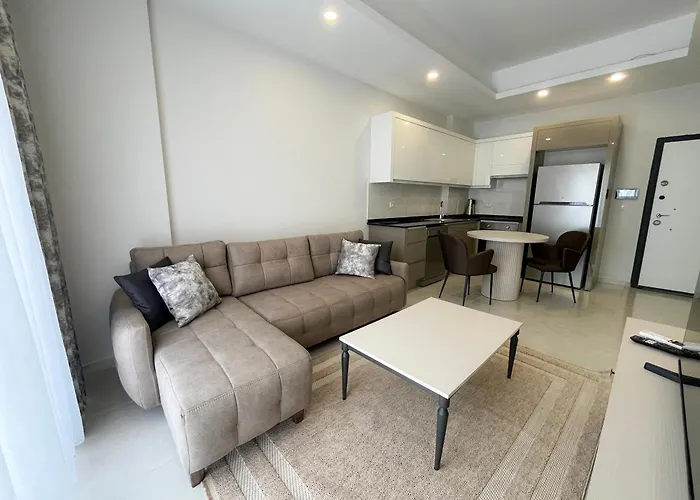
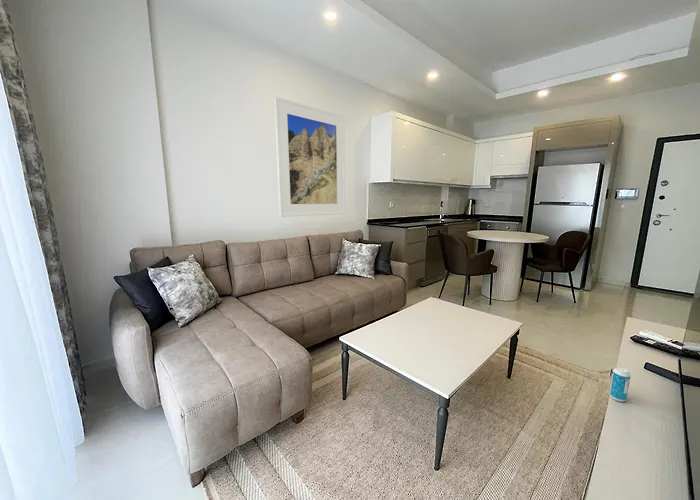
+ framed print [273,96,346,218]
+ beverage can [609,366,632,403]
